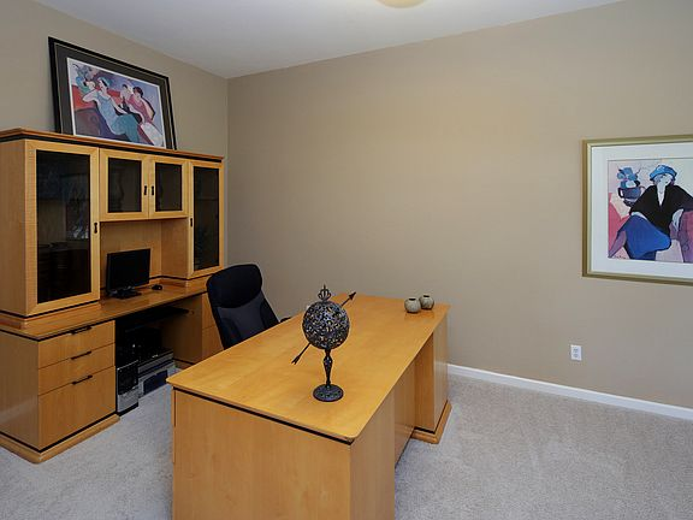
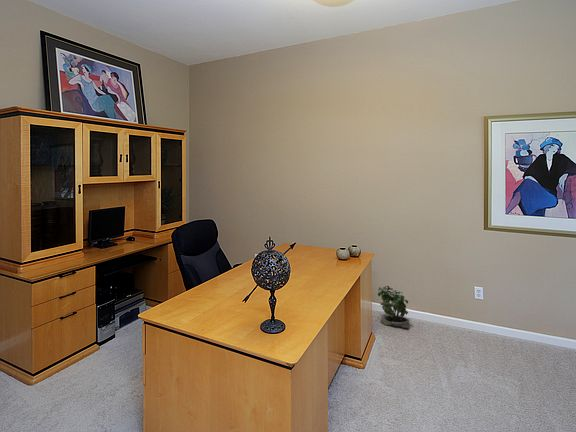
+ potted plant [377,285,411,329]
